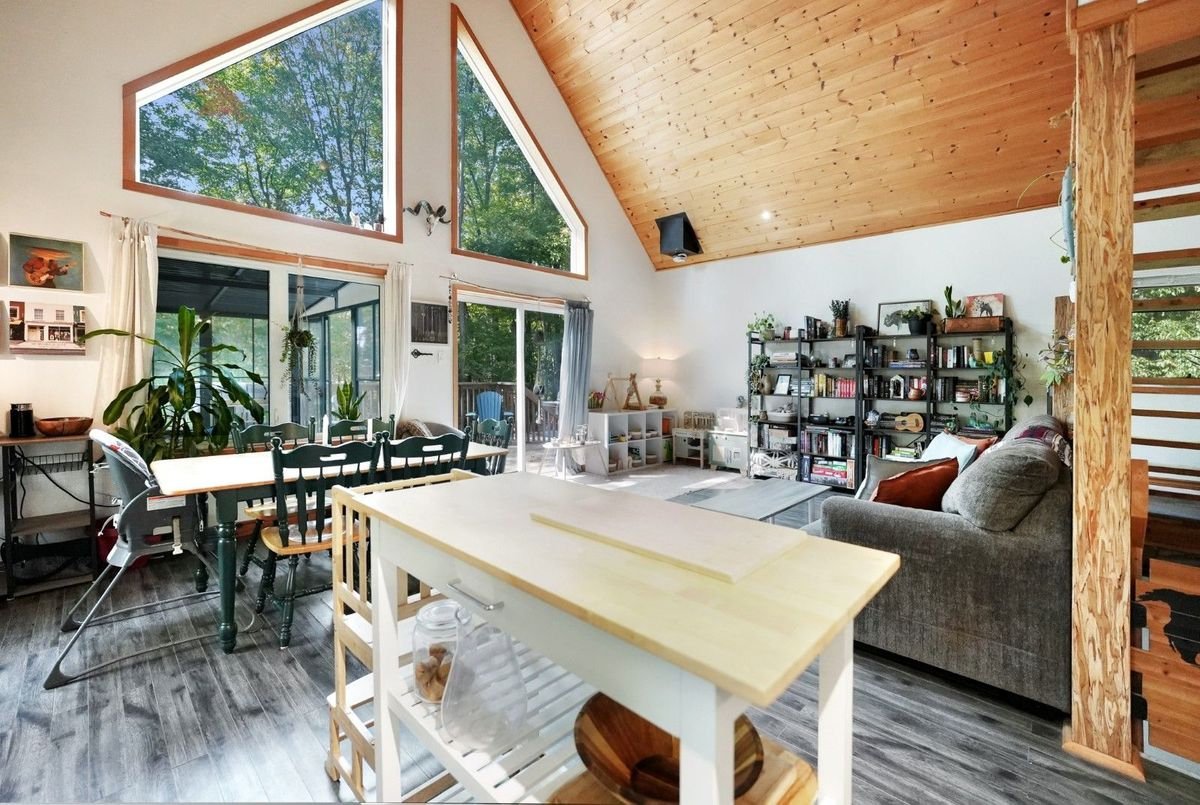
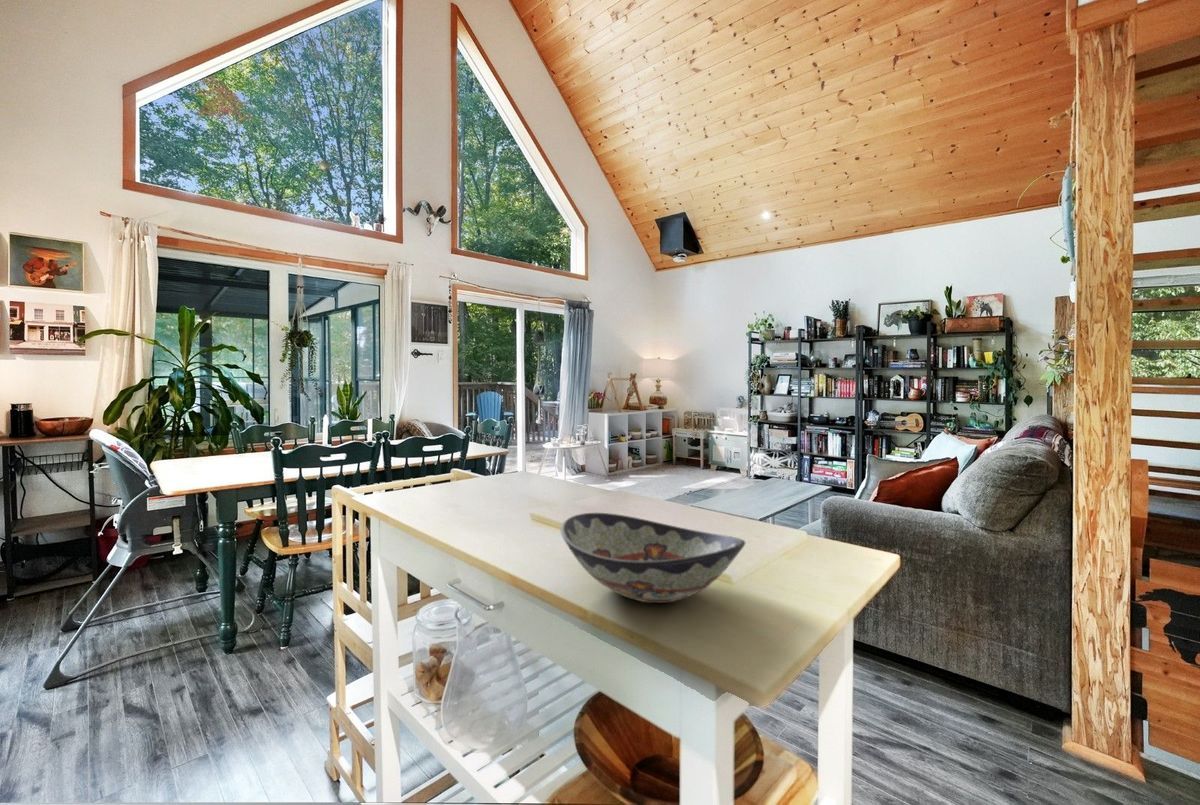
+ decorative bowl [560,512,746,604]
